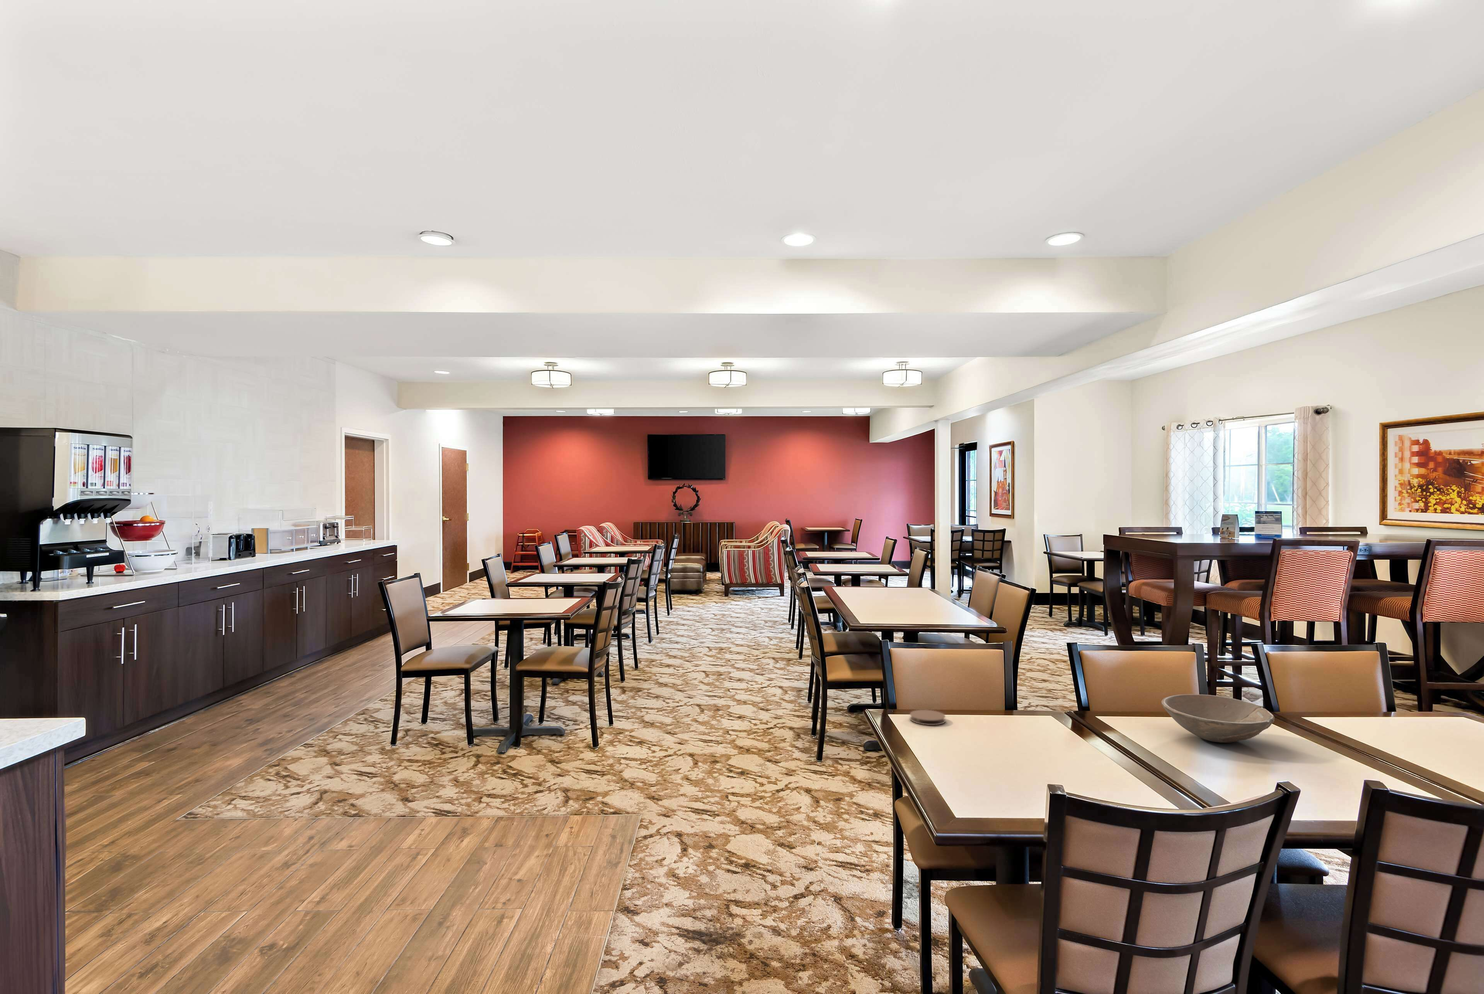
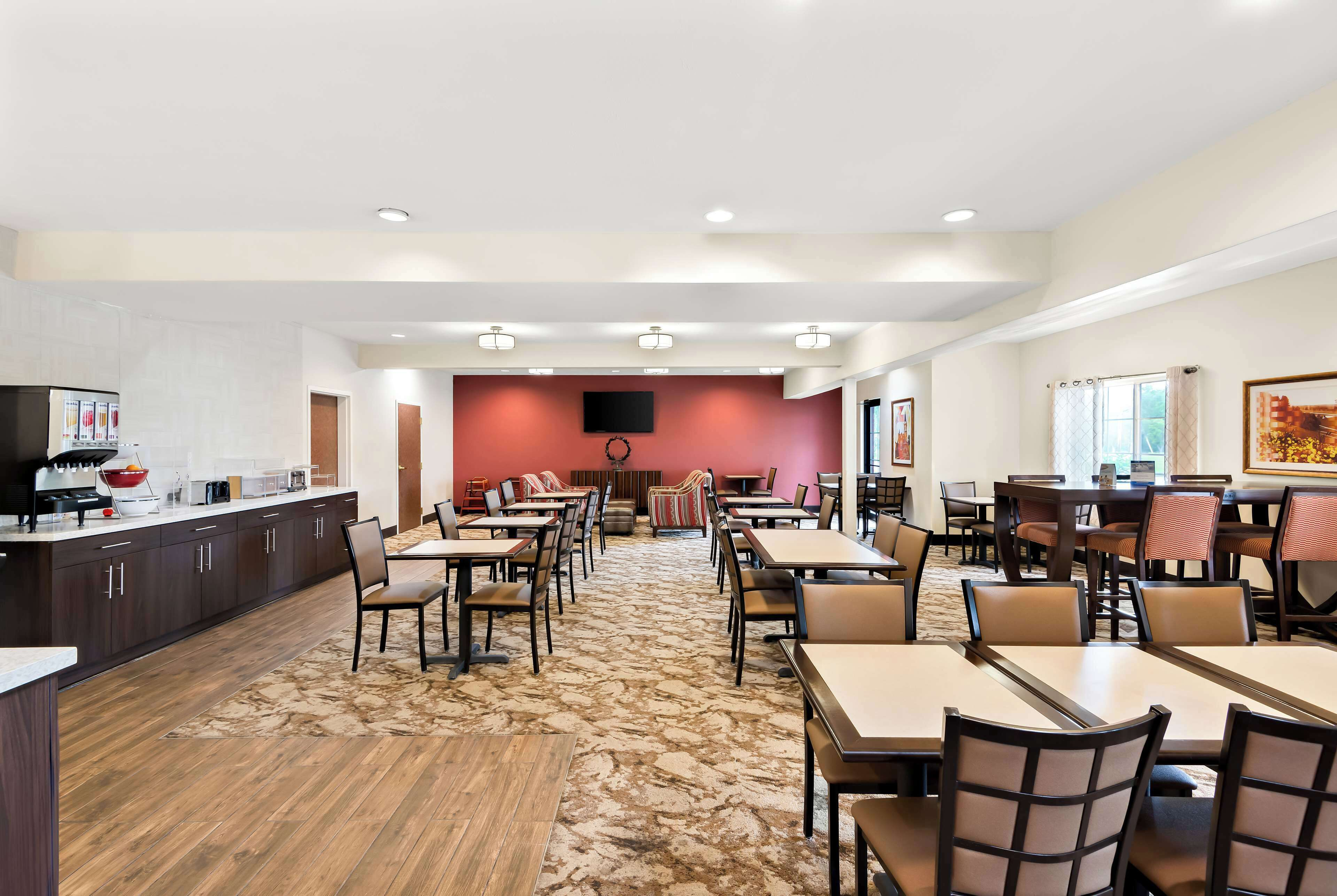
- coaster [909,709,946,726]
- bowl [1161,693,1275,743]
